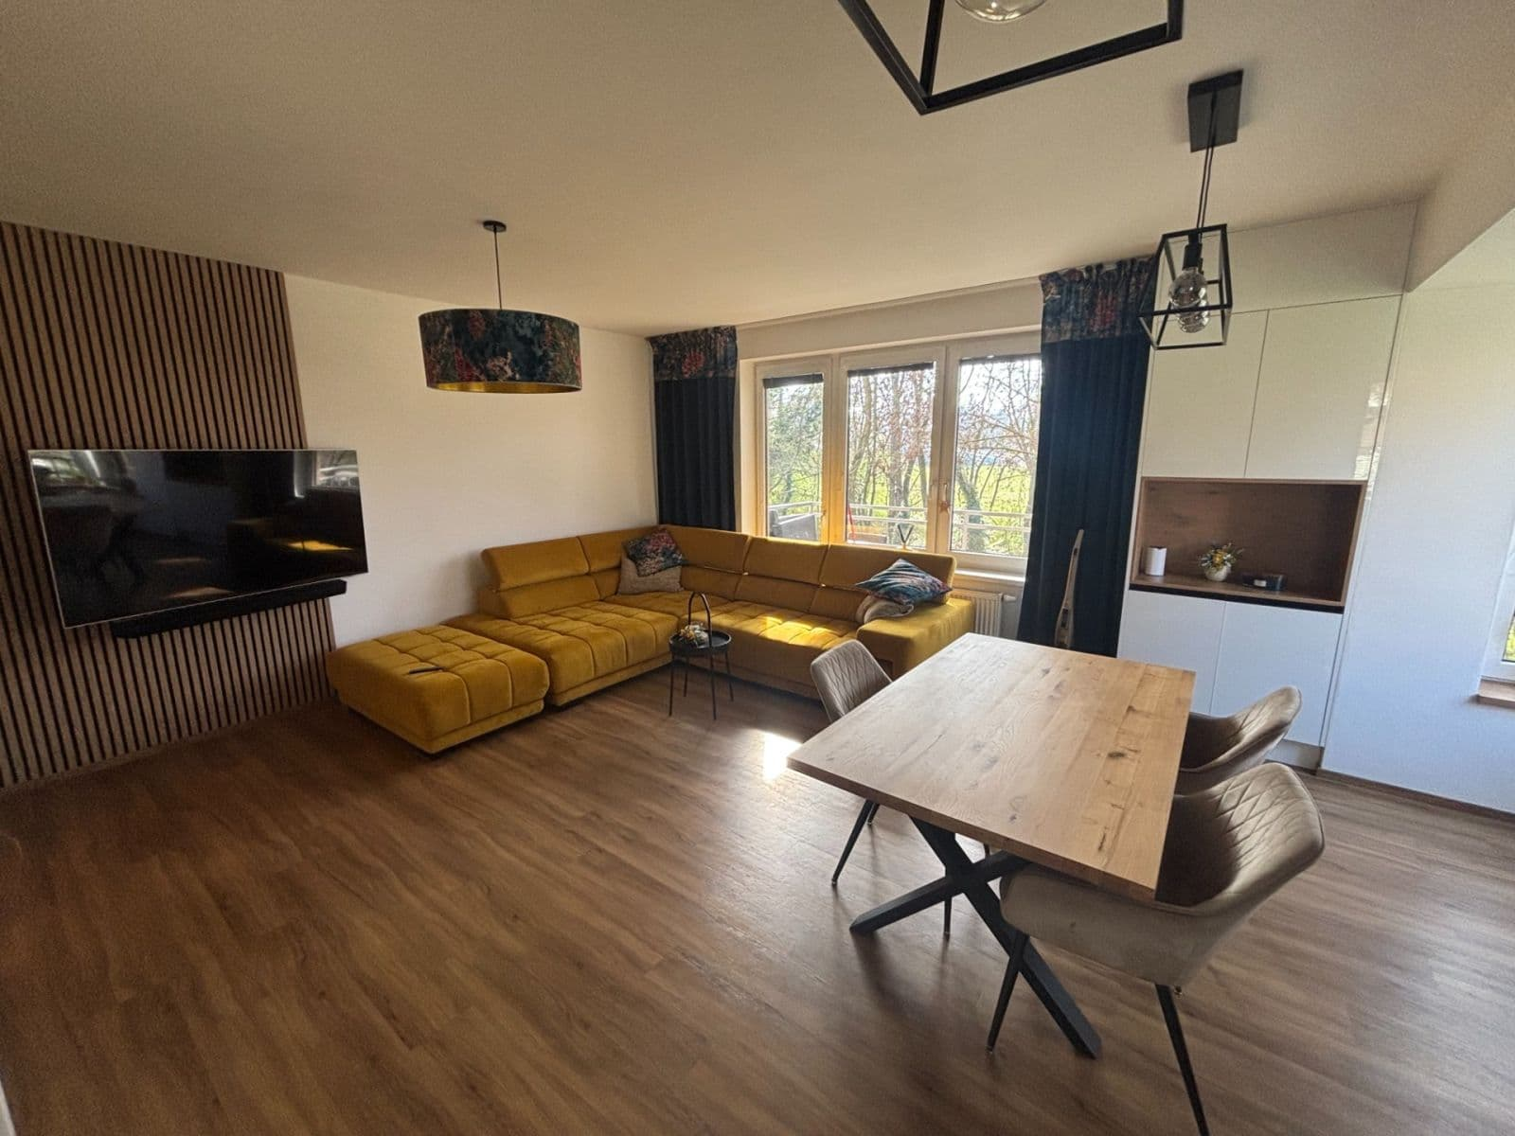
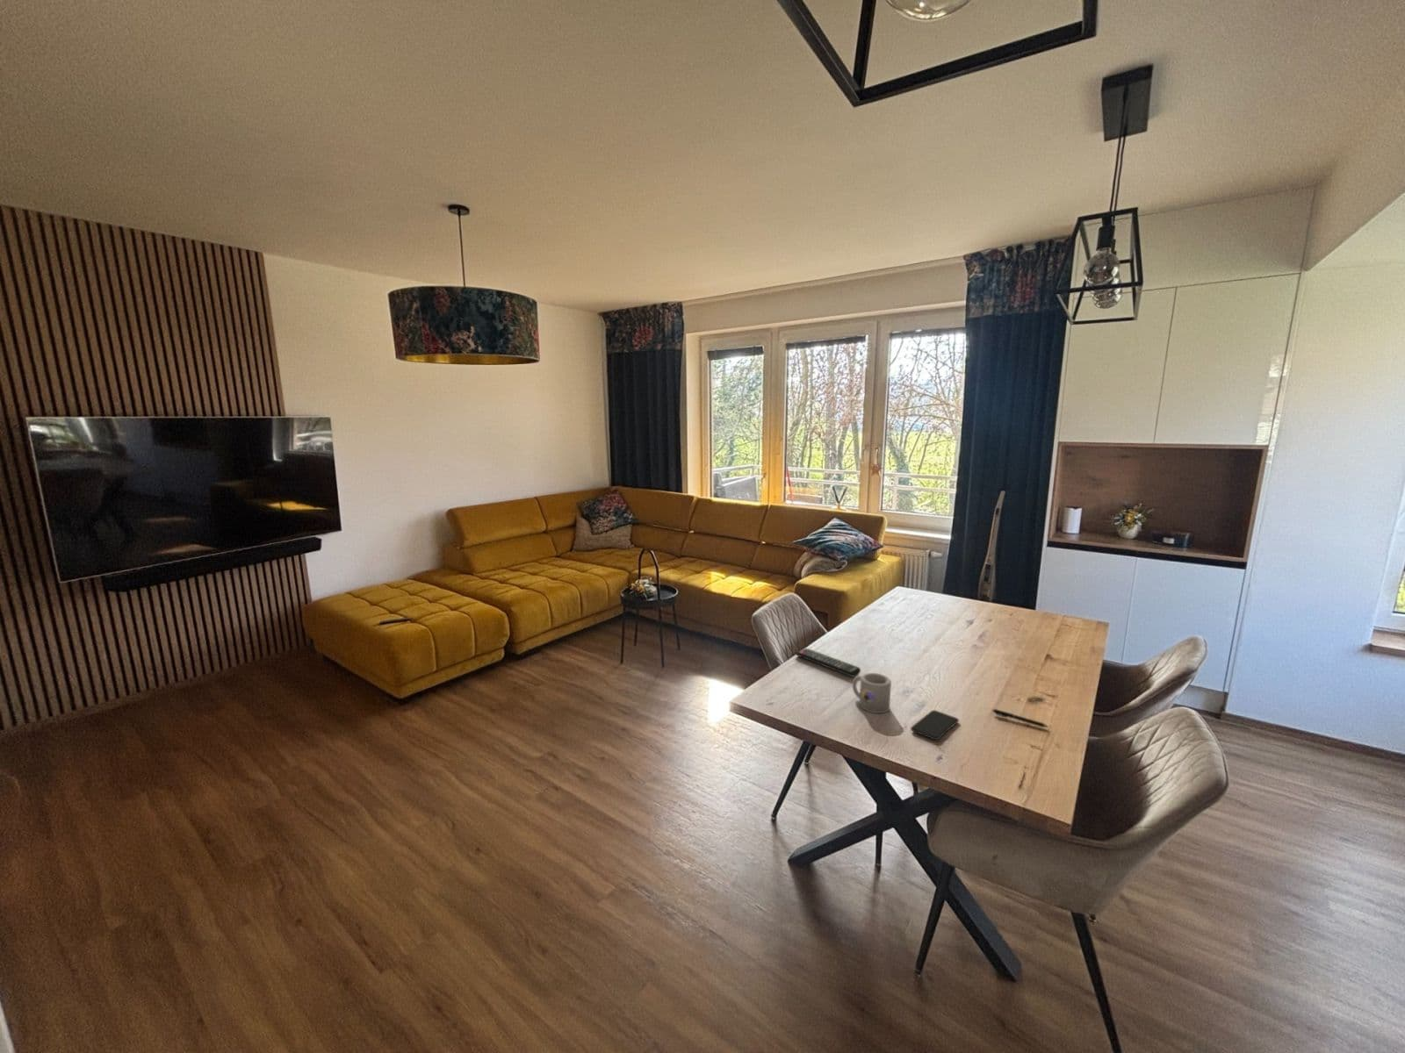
+ remote control [794,647,862,678]
+ mug [852,673,892,715]
+ smartphone [909,709,960,741]
+ pen [991,708,1050,728]
